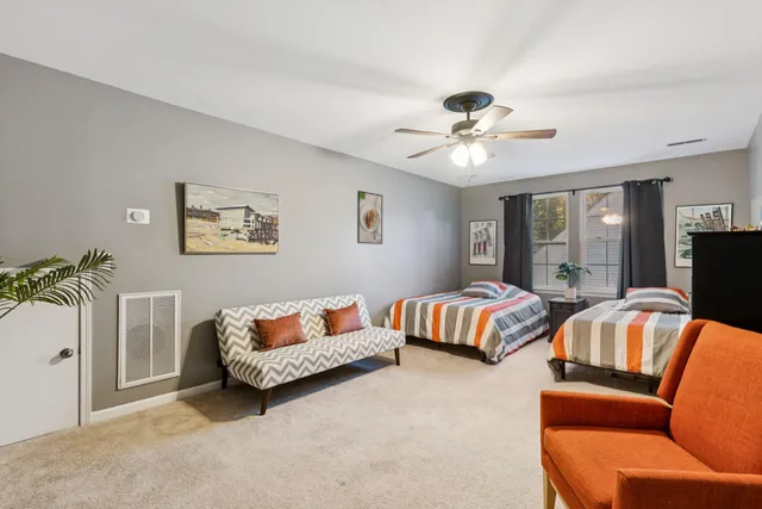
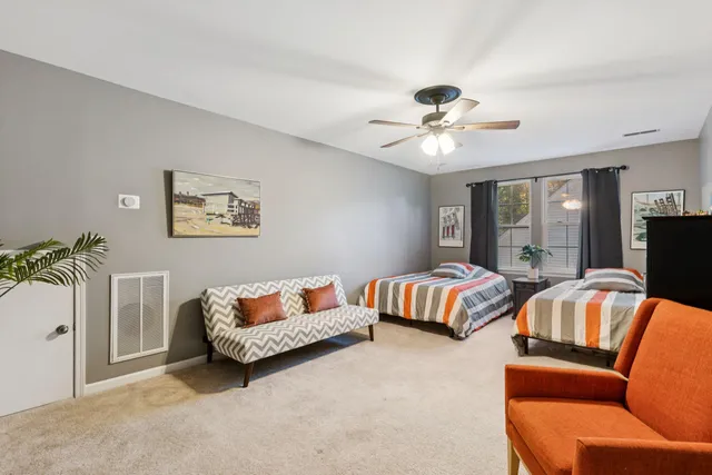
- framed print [356,190,383,246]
